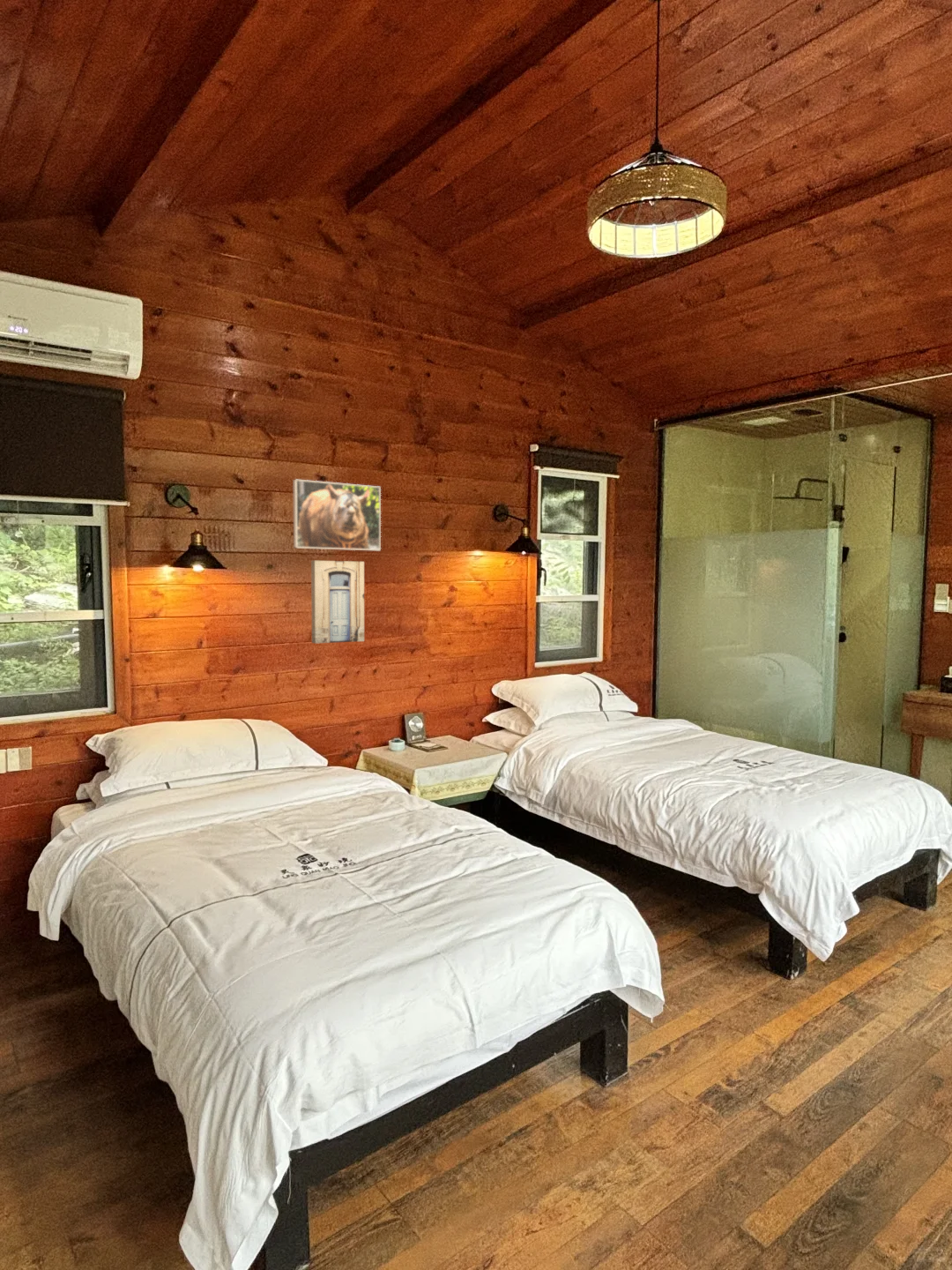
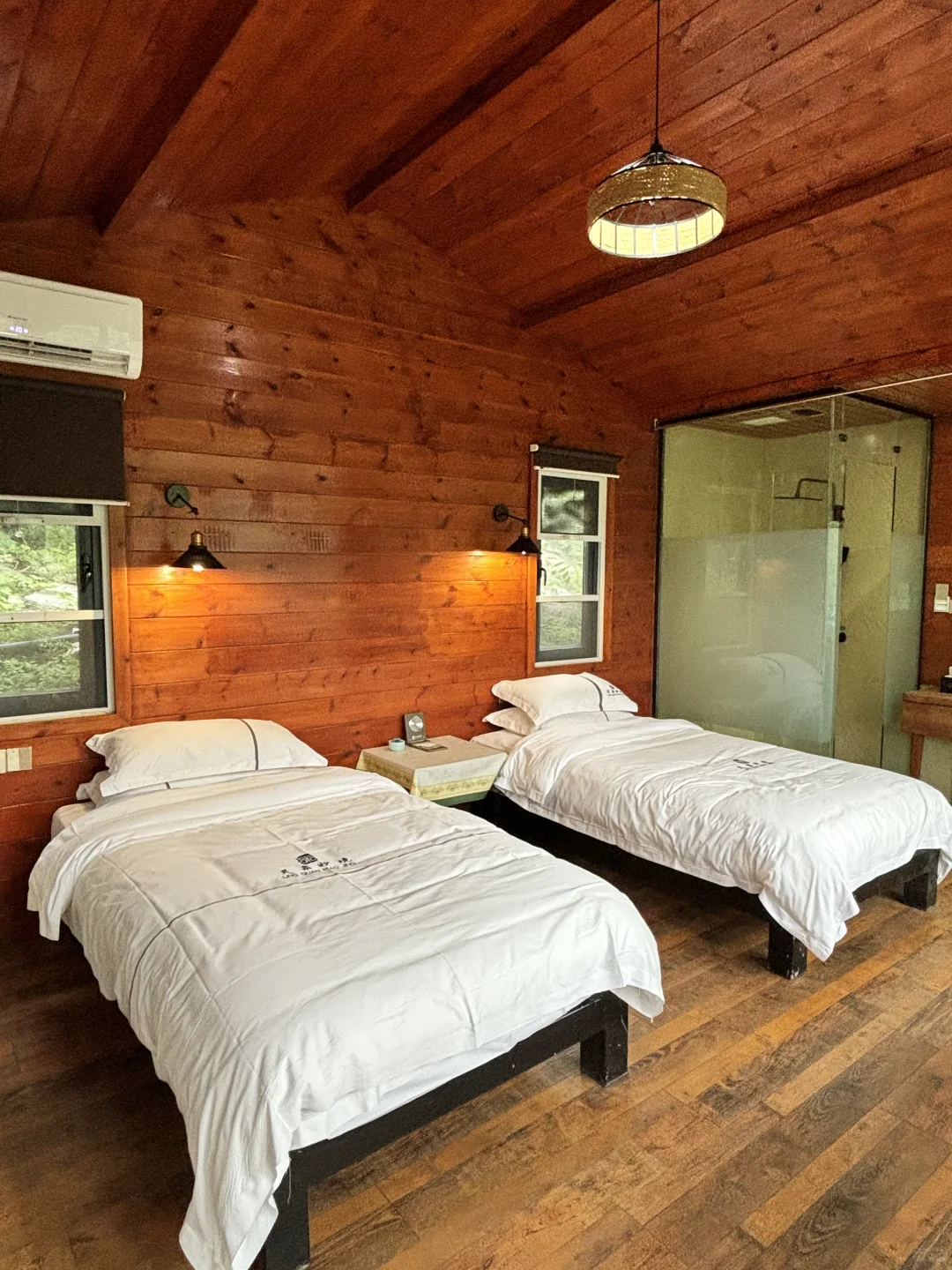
- wall art [310,560,365,645]
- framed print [292,478,382,551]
